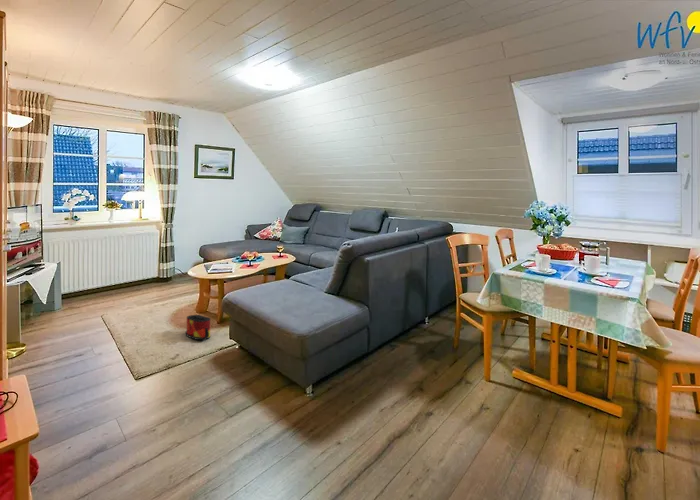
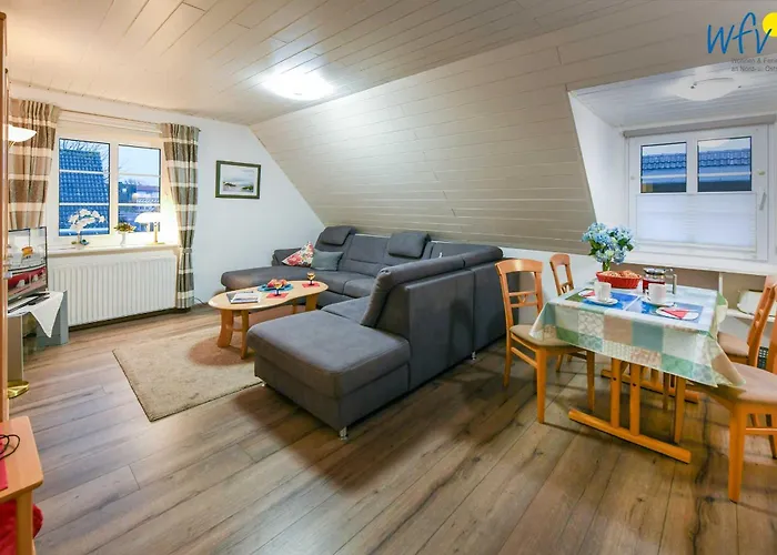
- bag [184,314,211,341]
